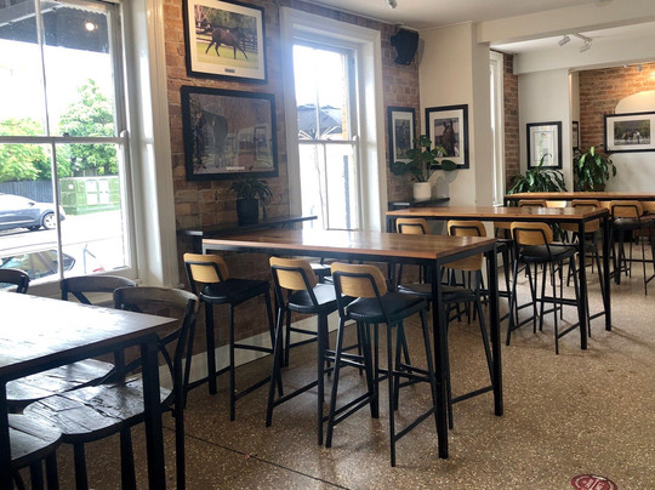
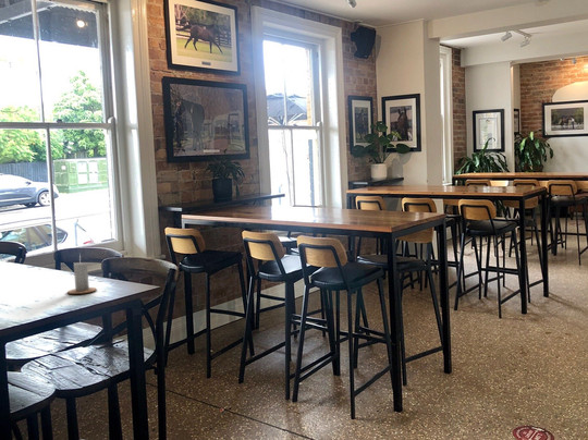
+ candle [66,252,98,295]
